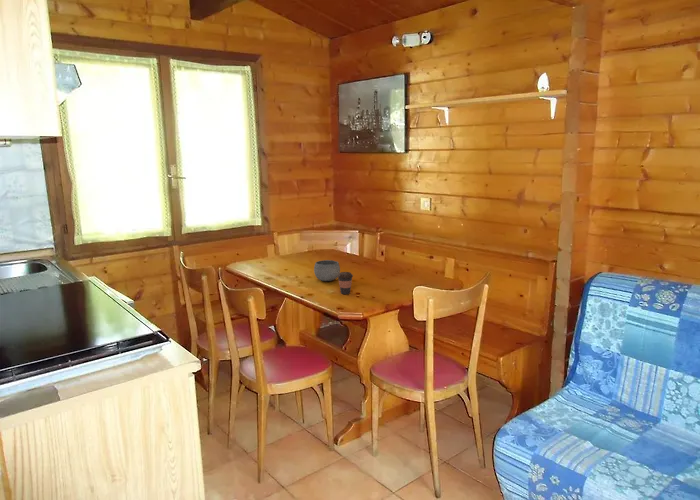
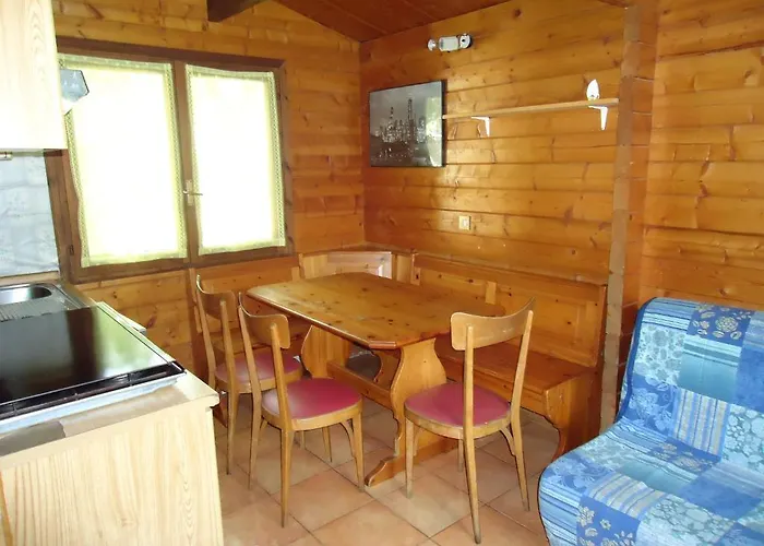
- coffee cup [337,271,354,295]
- bowl [313,259,341,282]
